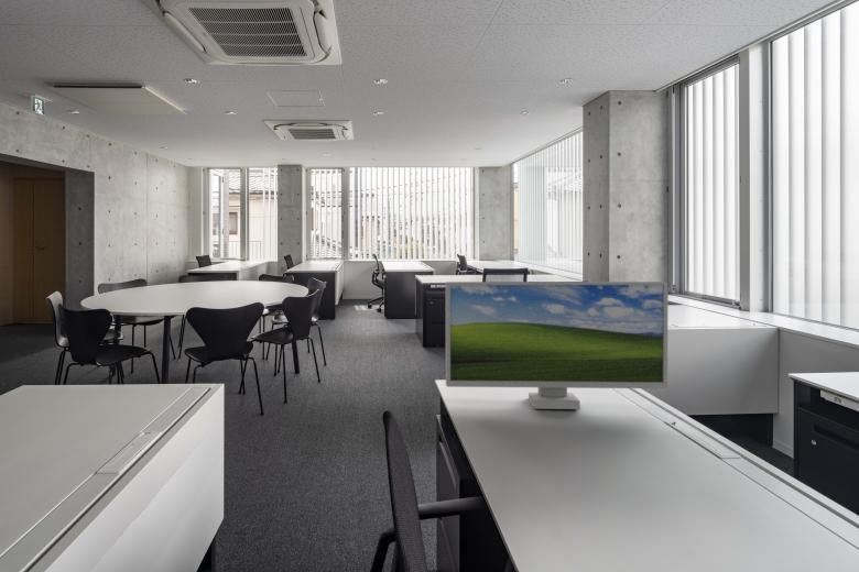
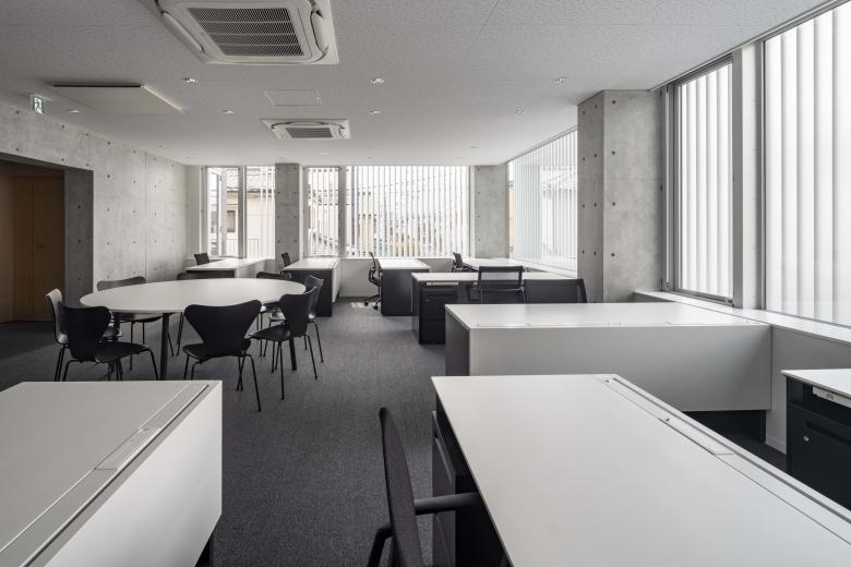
- monitor [445,280,670,410]
